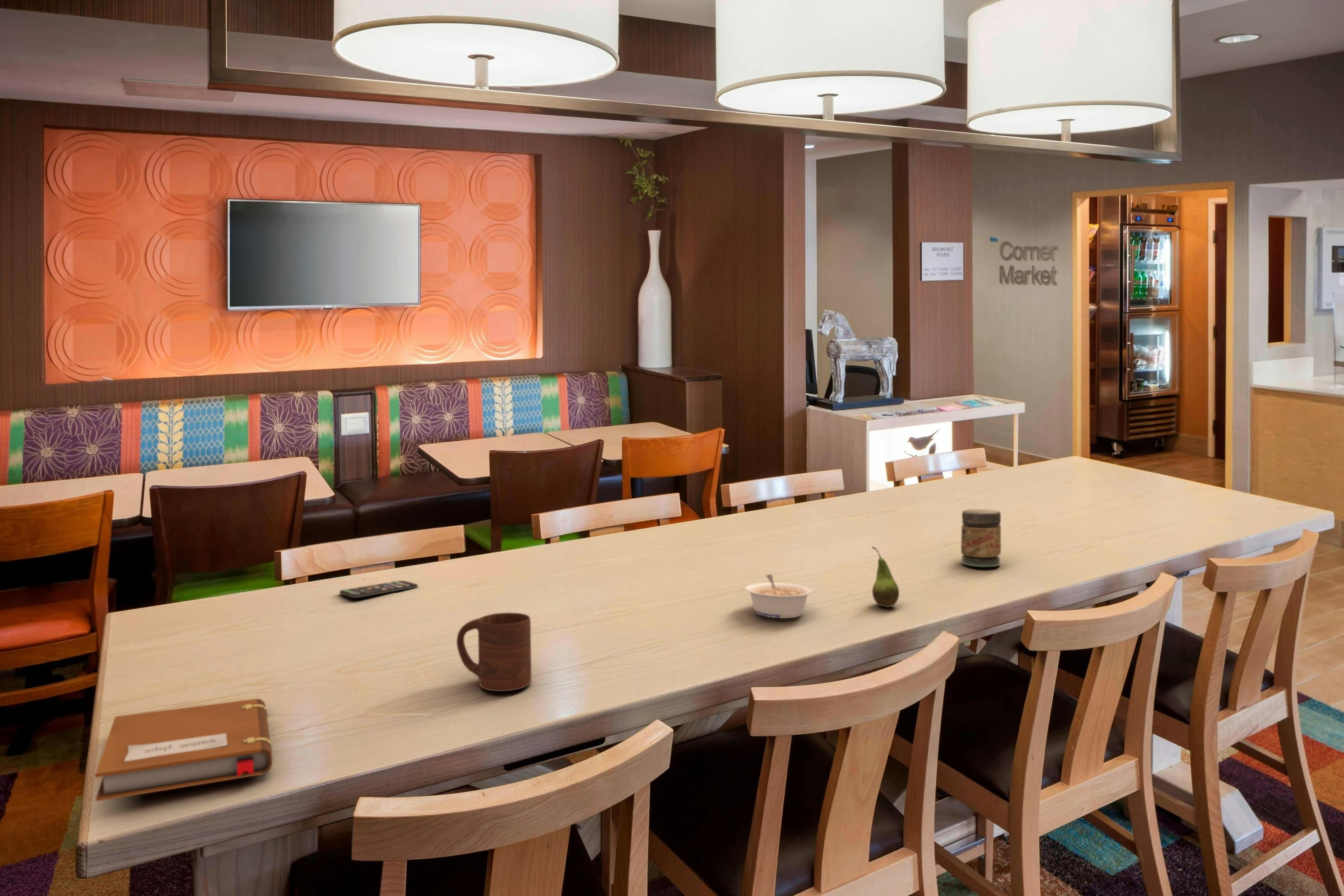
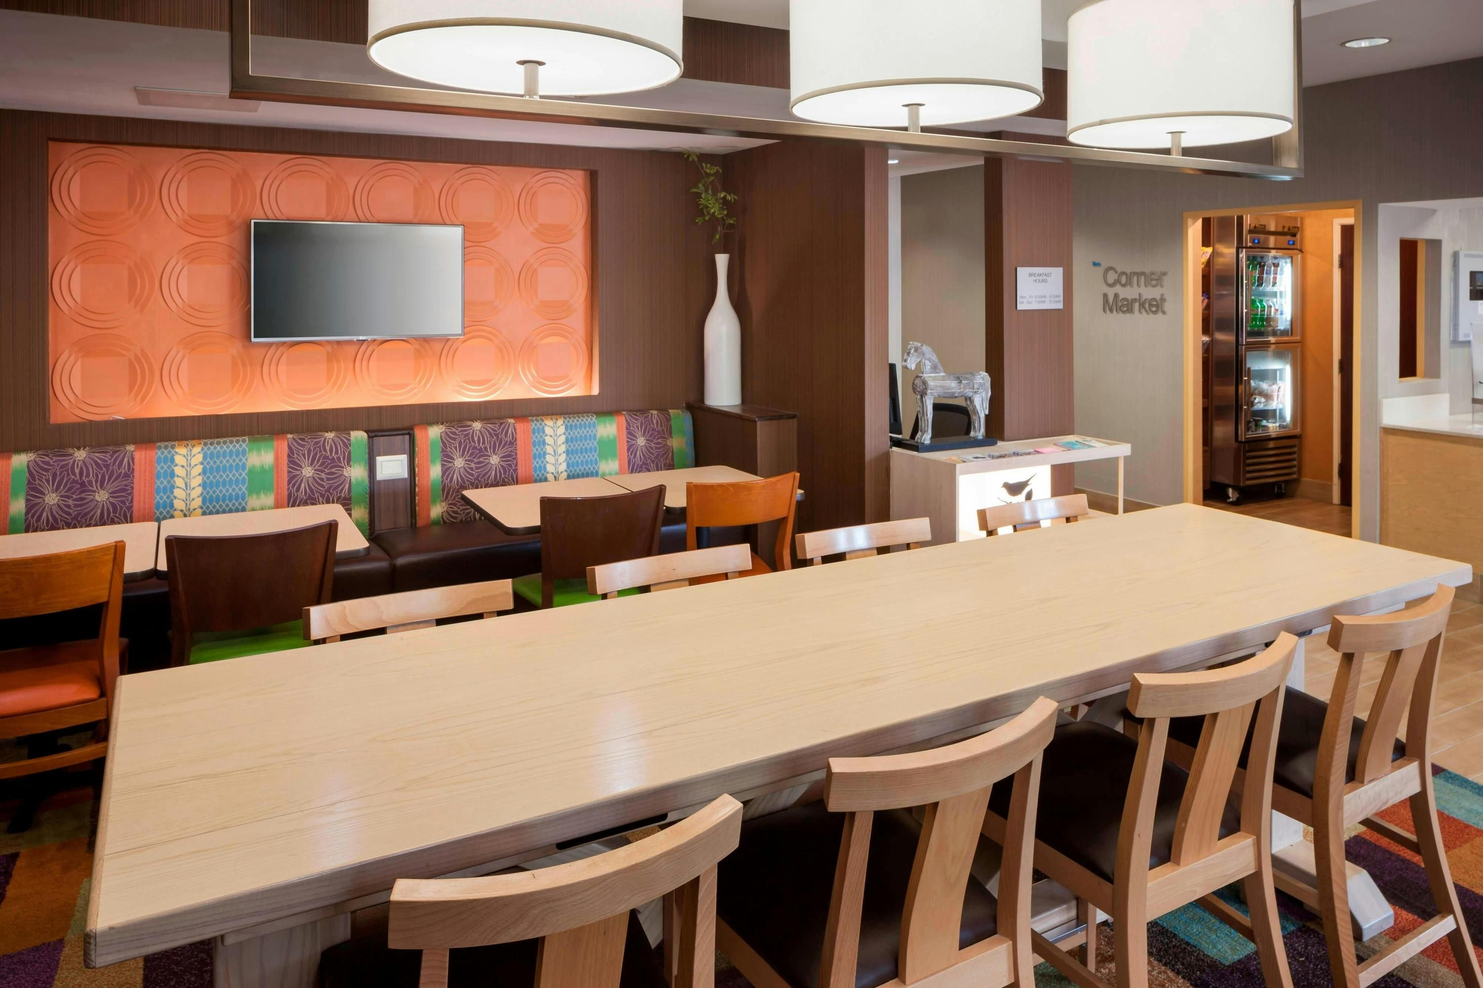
- cup [456,612,532,692]
- legume [745,574,813,619]
- notebook [95,698,273,802]
- fruit [871,546,900,607]
- jar [961,509,1001,568]
- smartphone [339,580,418,599]
